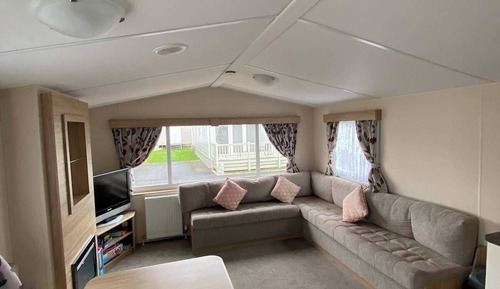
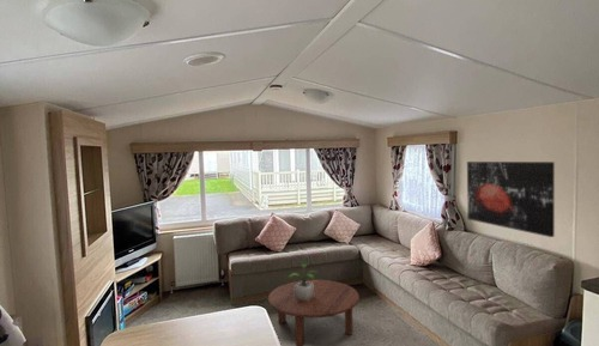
+ coffee table [267,279,361,346]
+ wall art [466,160,556,238]
+ potted plant [288,263,320,301]
